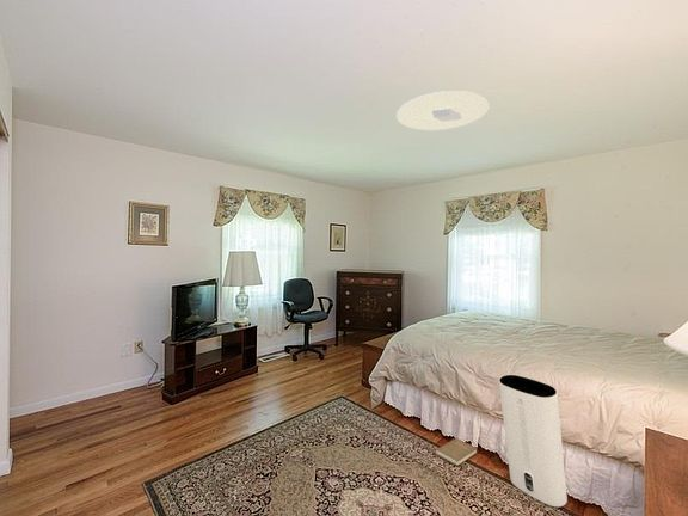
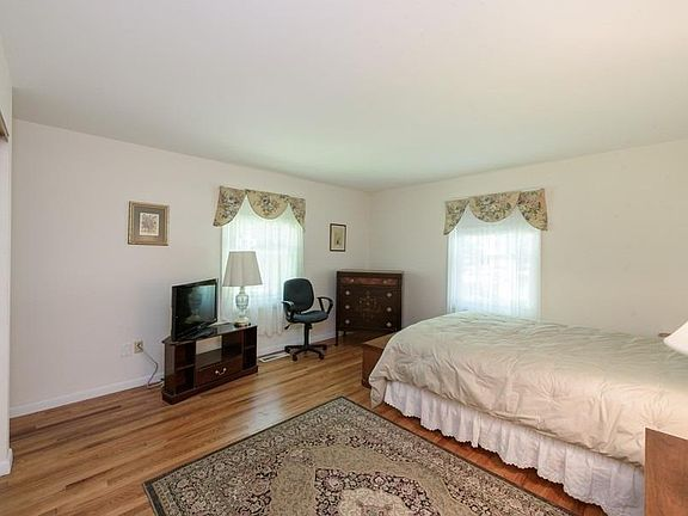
- ceiling light [395,90,491,131]
- book [435,437,479,467]
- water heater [498,374,569,508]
